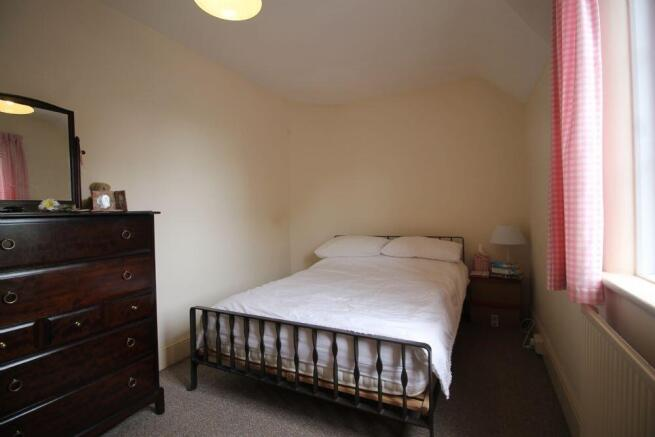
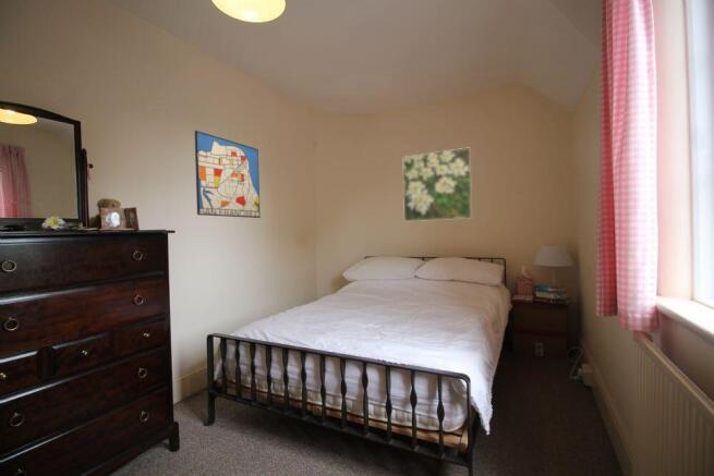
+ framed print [402,147,473,222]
+ wall art [194,130,262,219]
